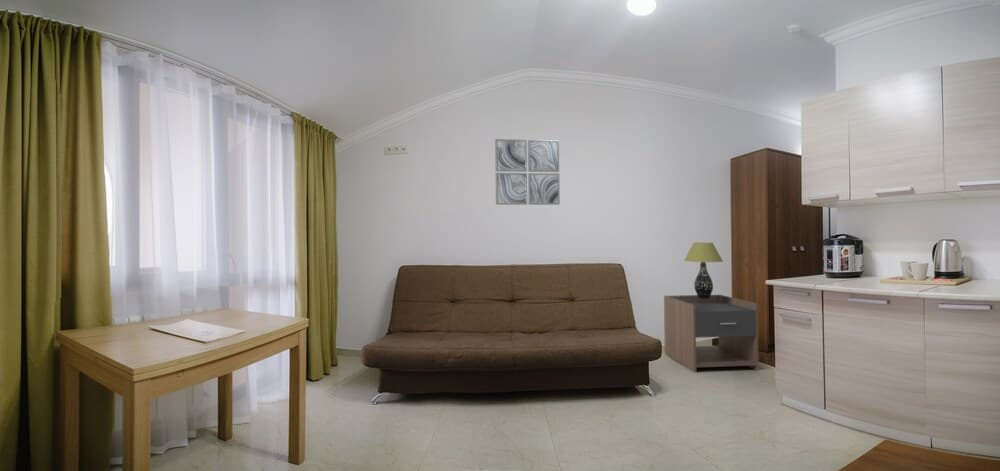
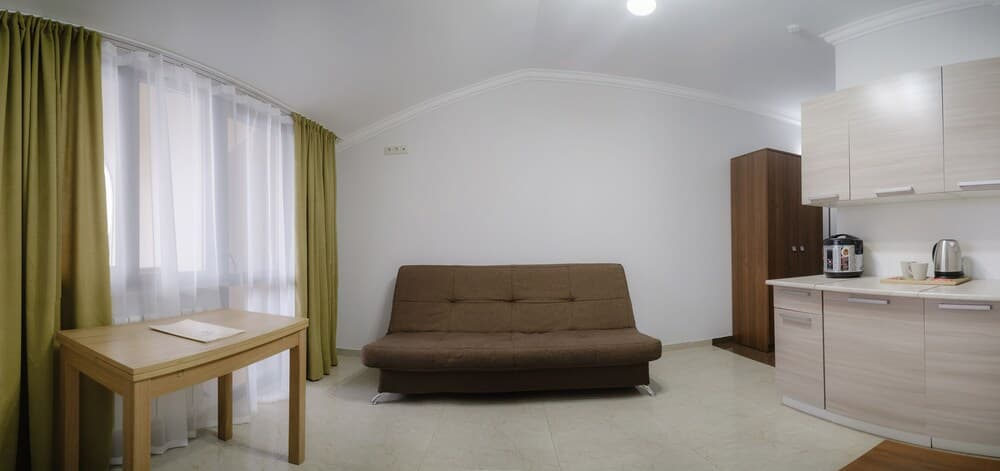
- nightstand [663,294,760,374]
- wall art [494,138,561,206]
- table lamp [683,242,724,299]
